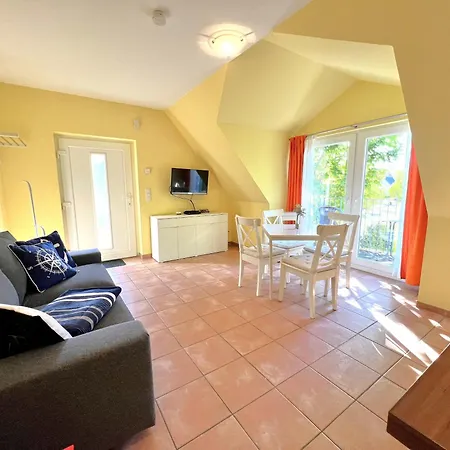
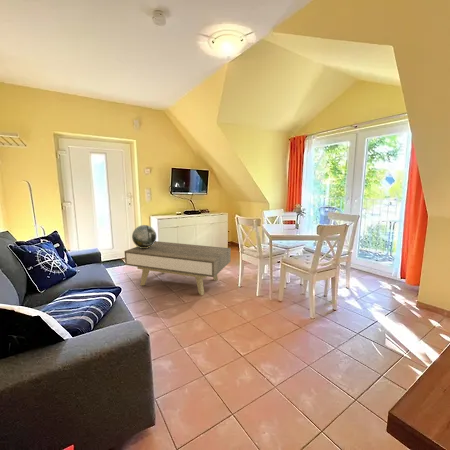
+ decorative sphere [131,224,157,248]
+ coffee table [124,240,232,296]
